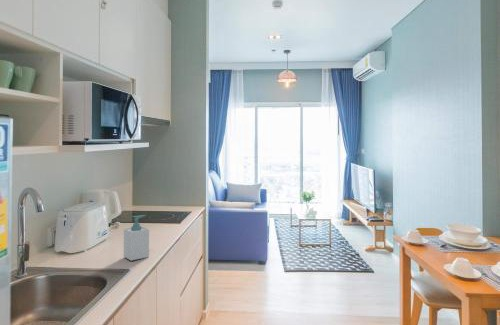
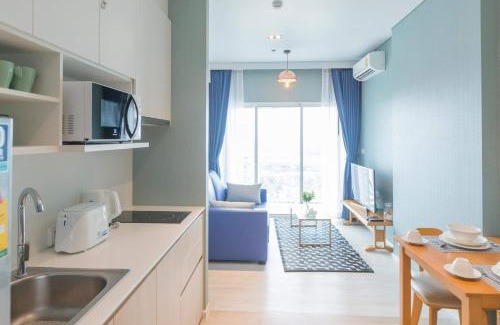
- soap bottle [123,214,150,262]
